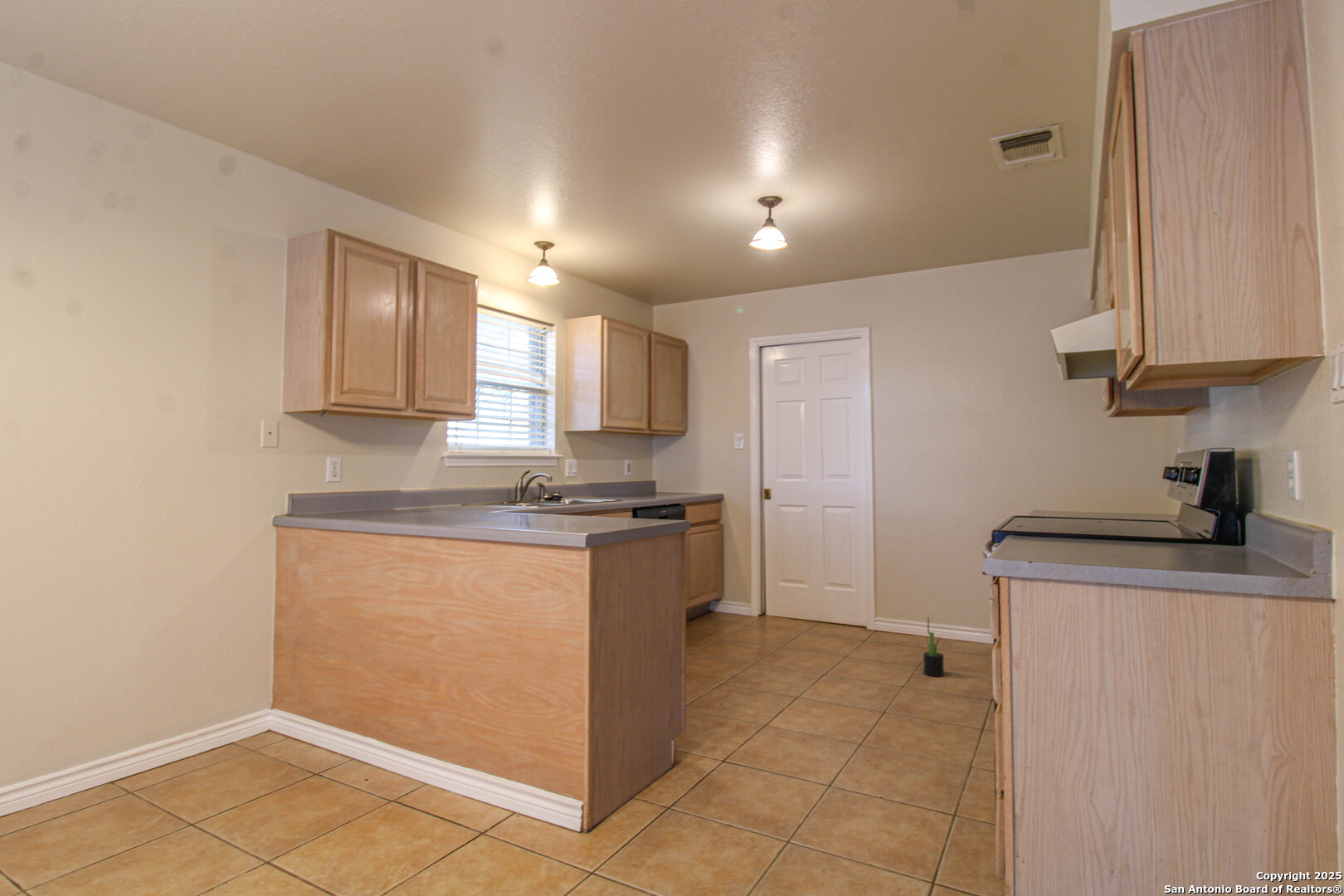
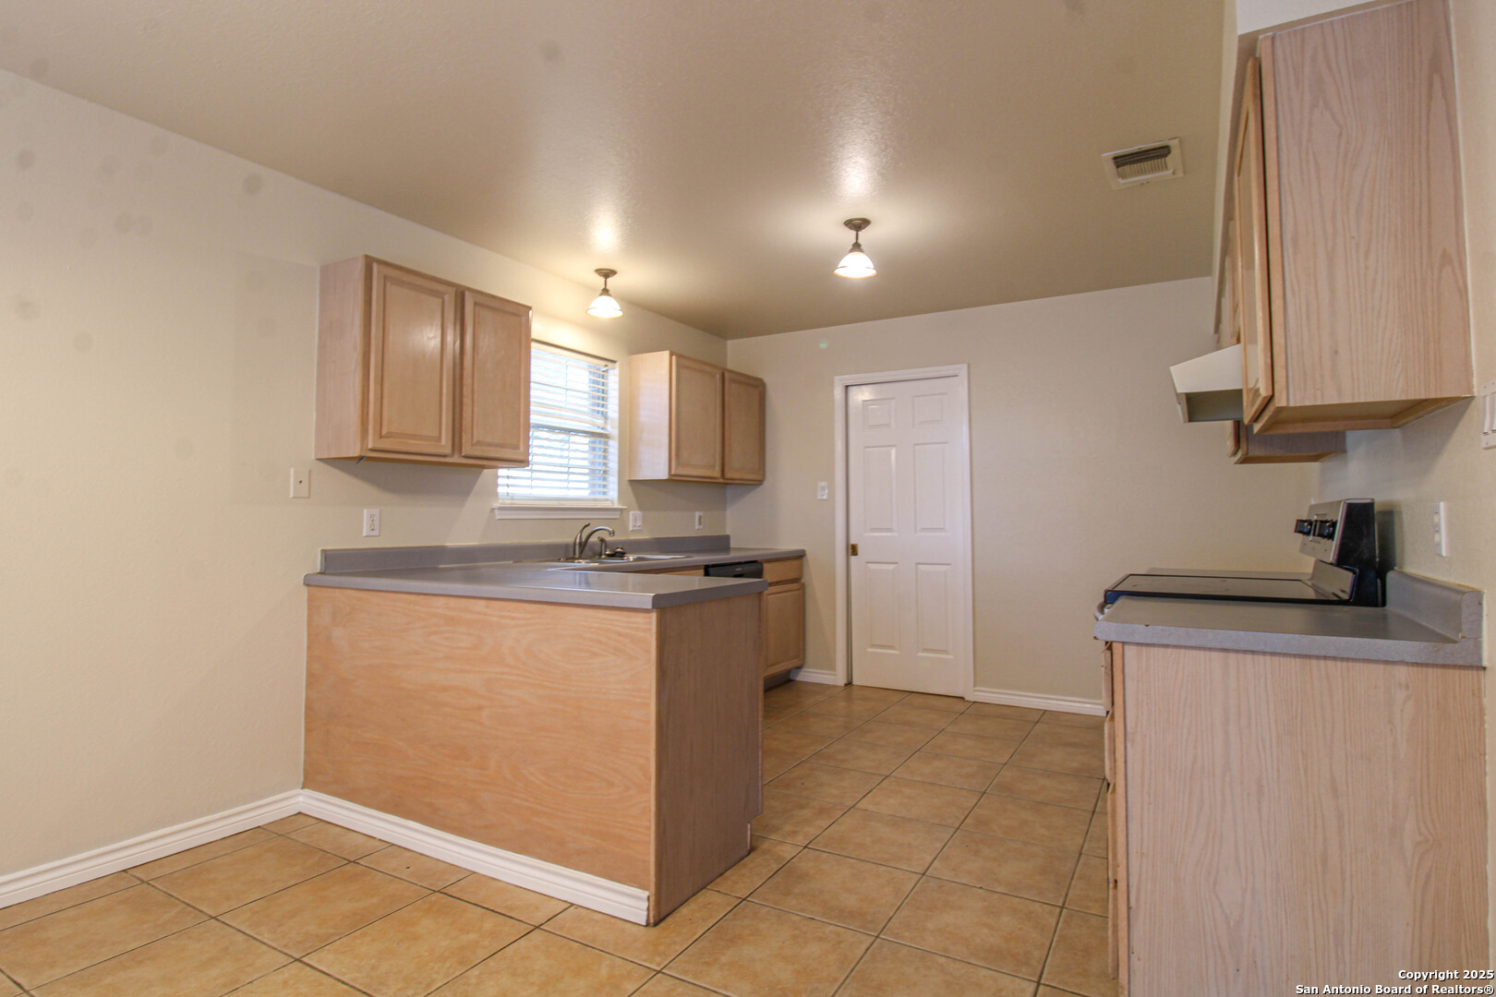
- decorative plant [923,616,945,678]
